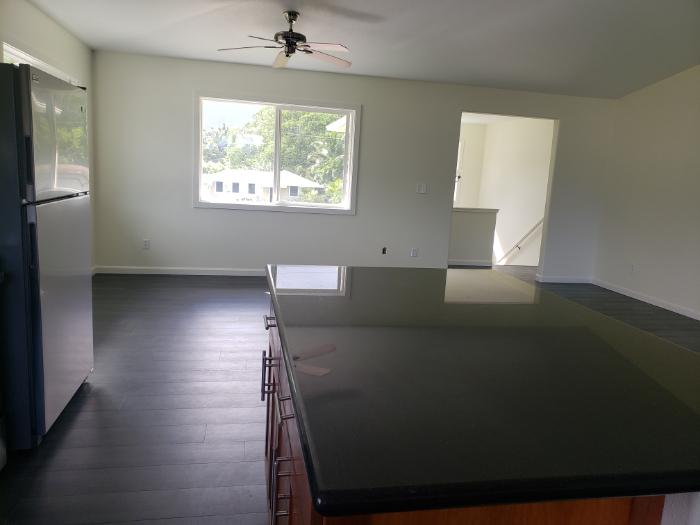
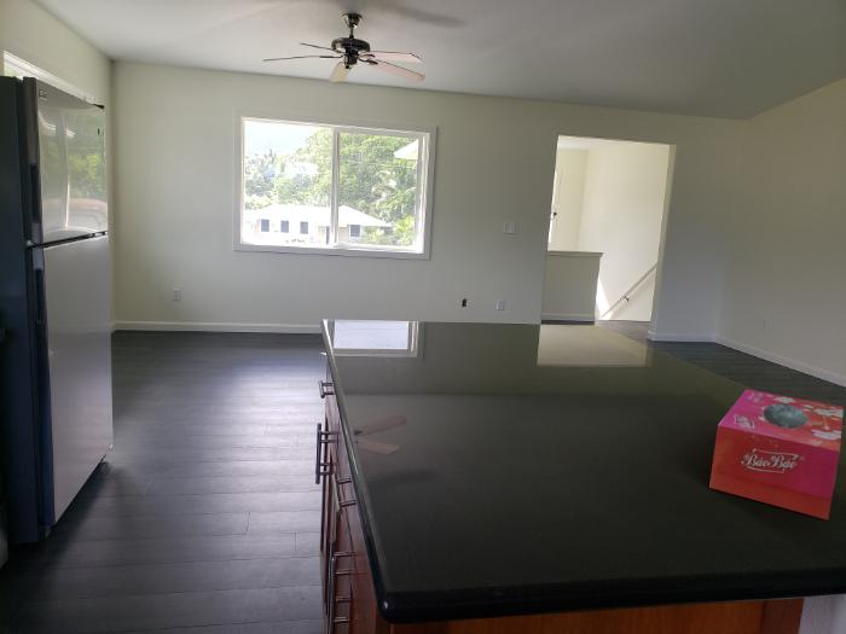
+ tissue box [708,388,845,520]
